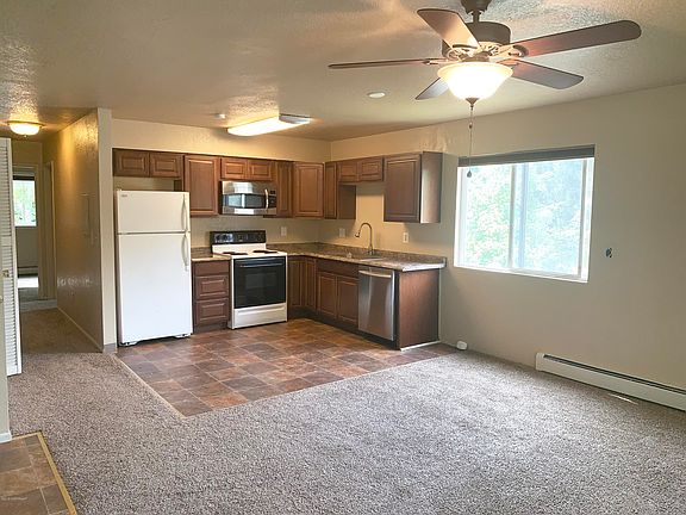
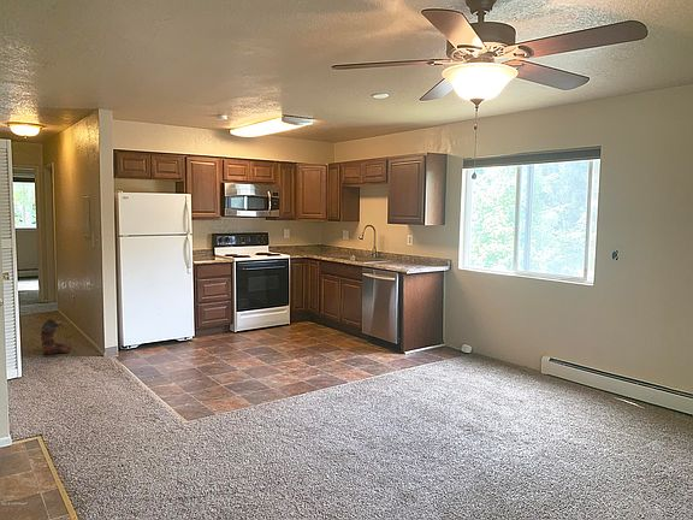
+ boots [40,318,71,356]
